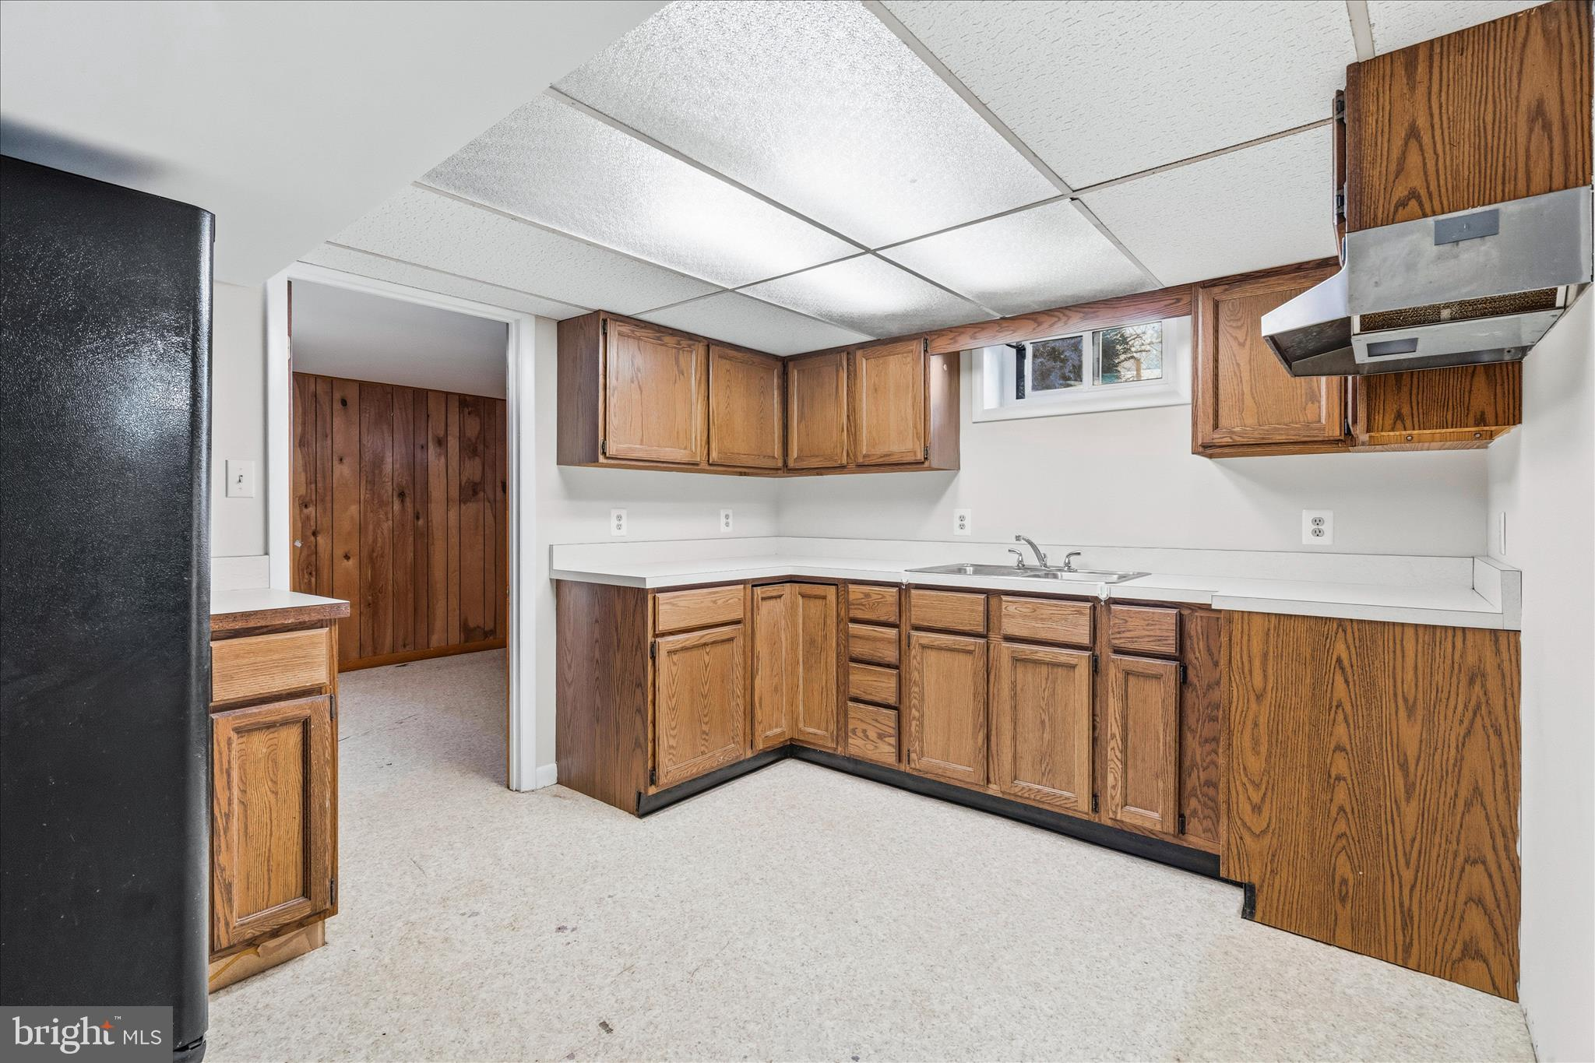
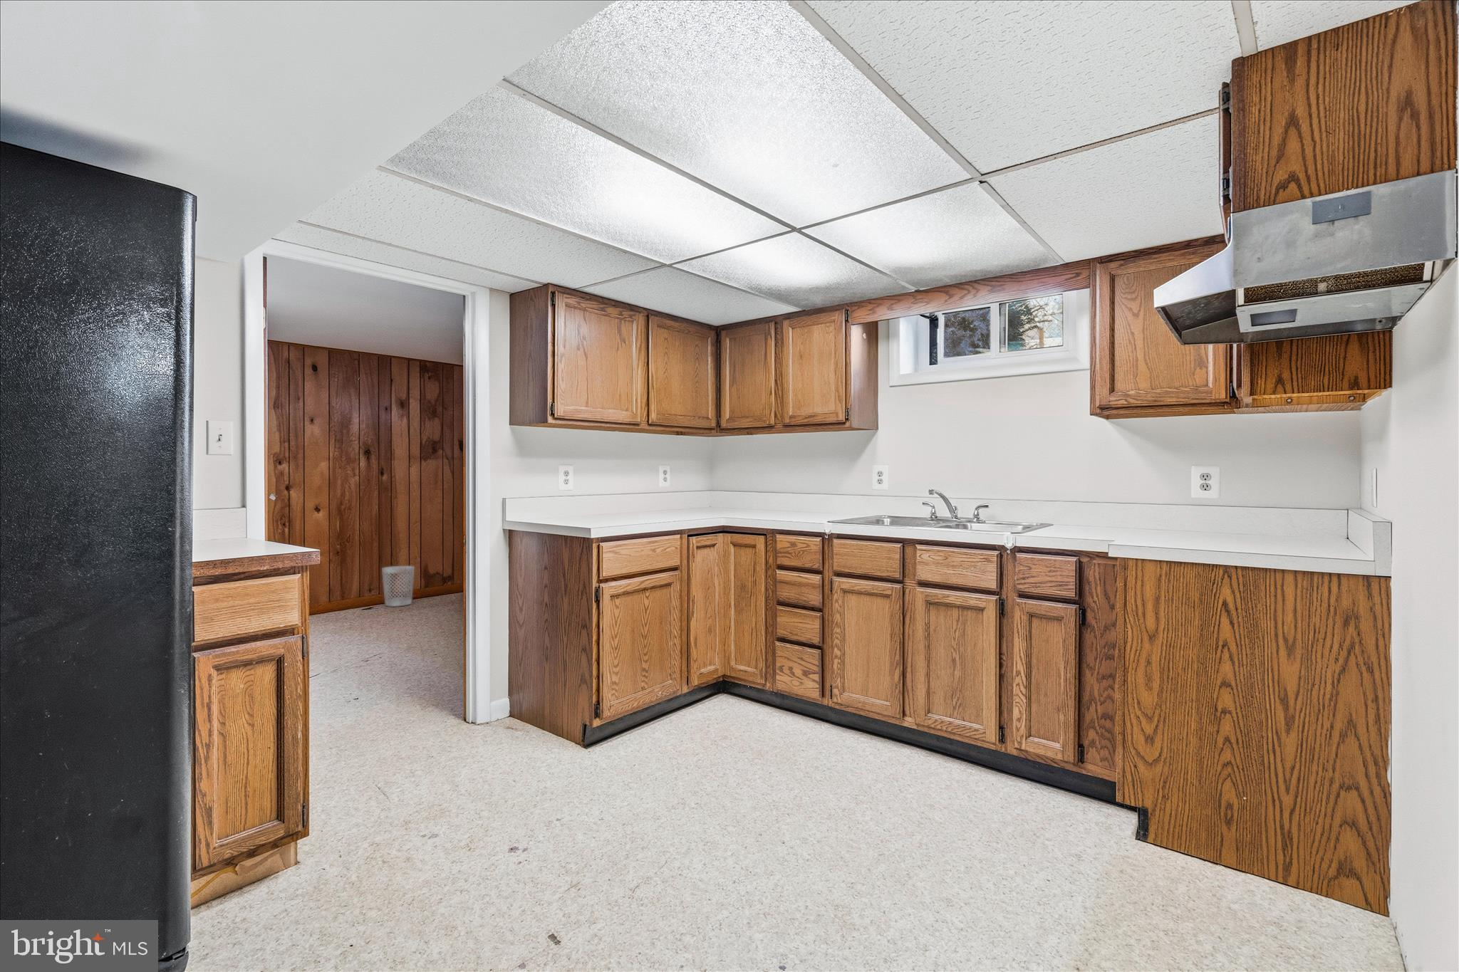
+ wastebasket [381,565,415,608]
